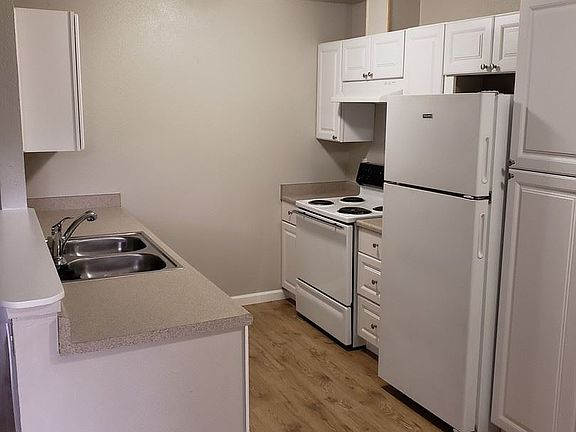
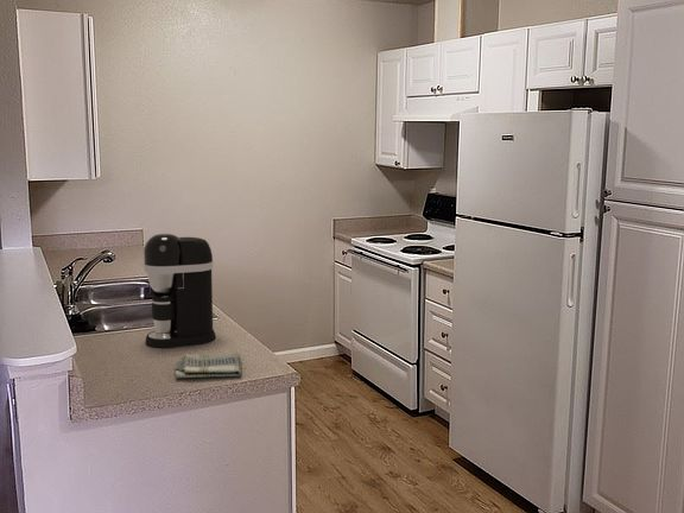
+ dish towel [173,352,242,379]
+ coffee maker [142,233,217,349]
